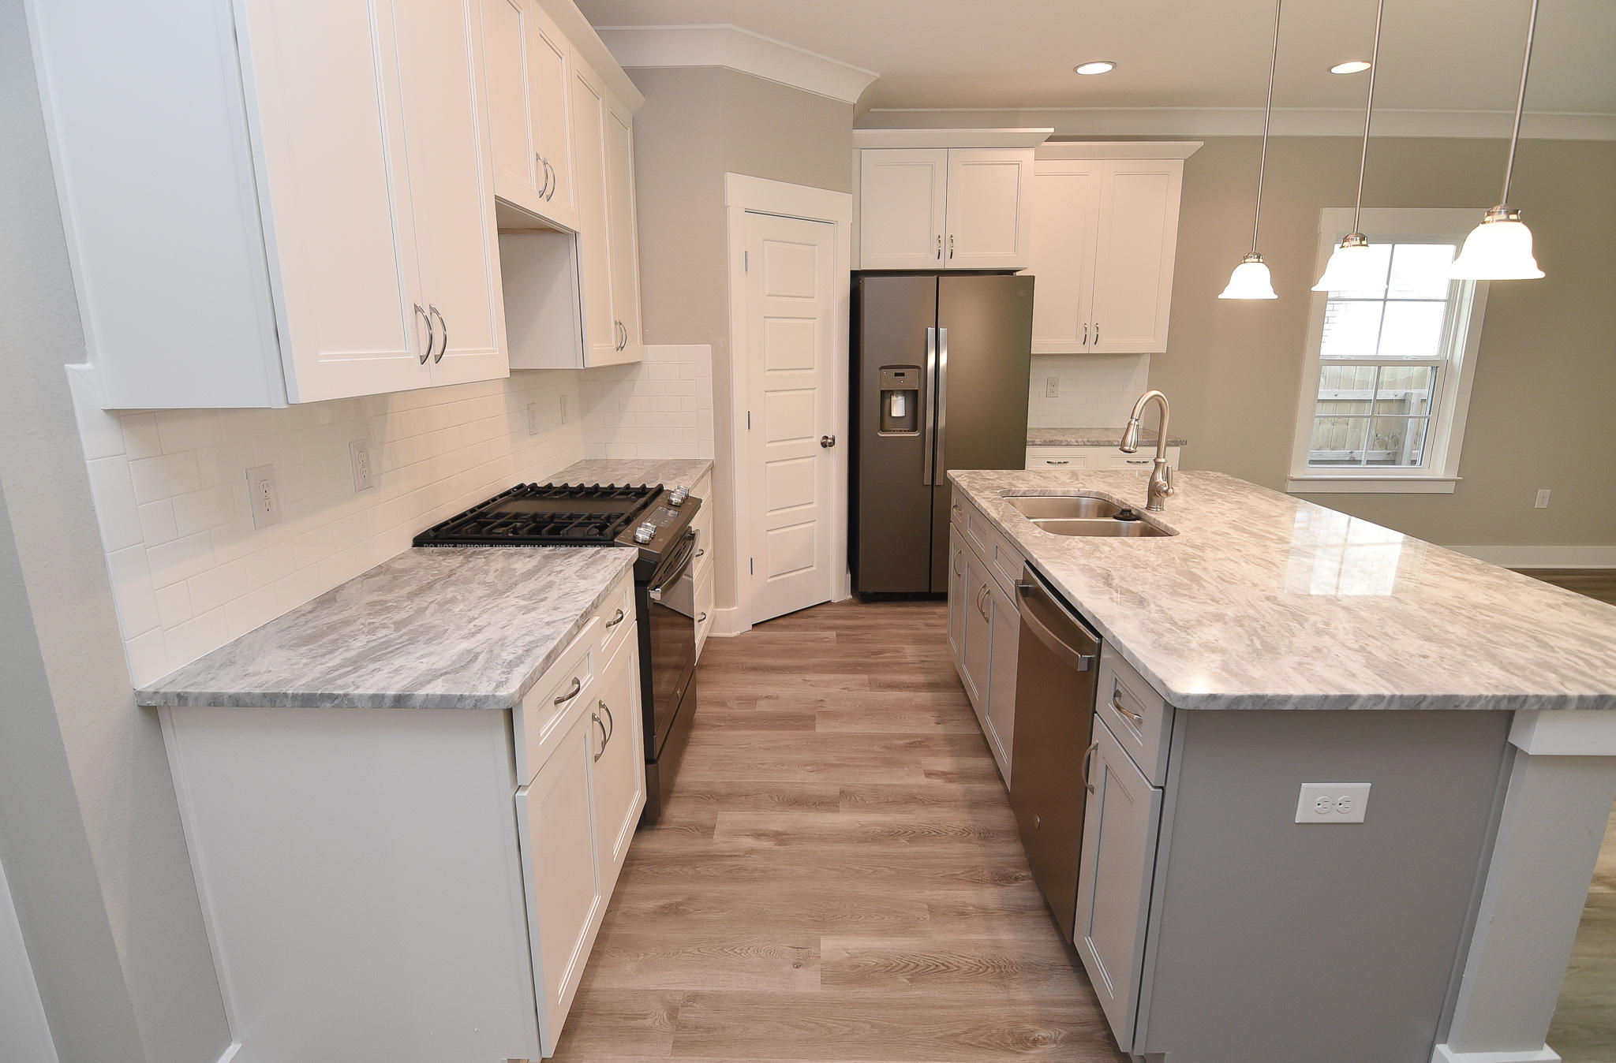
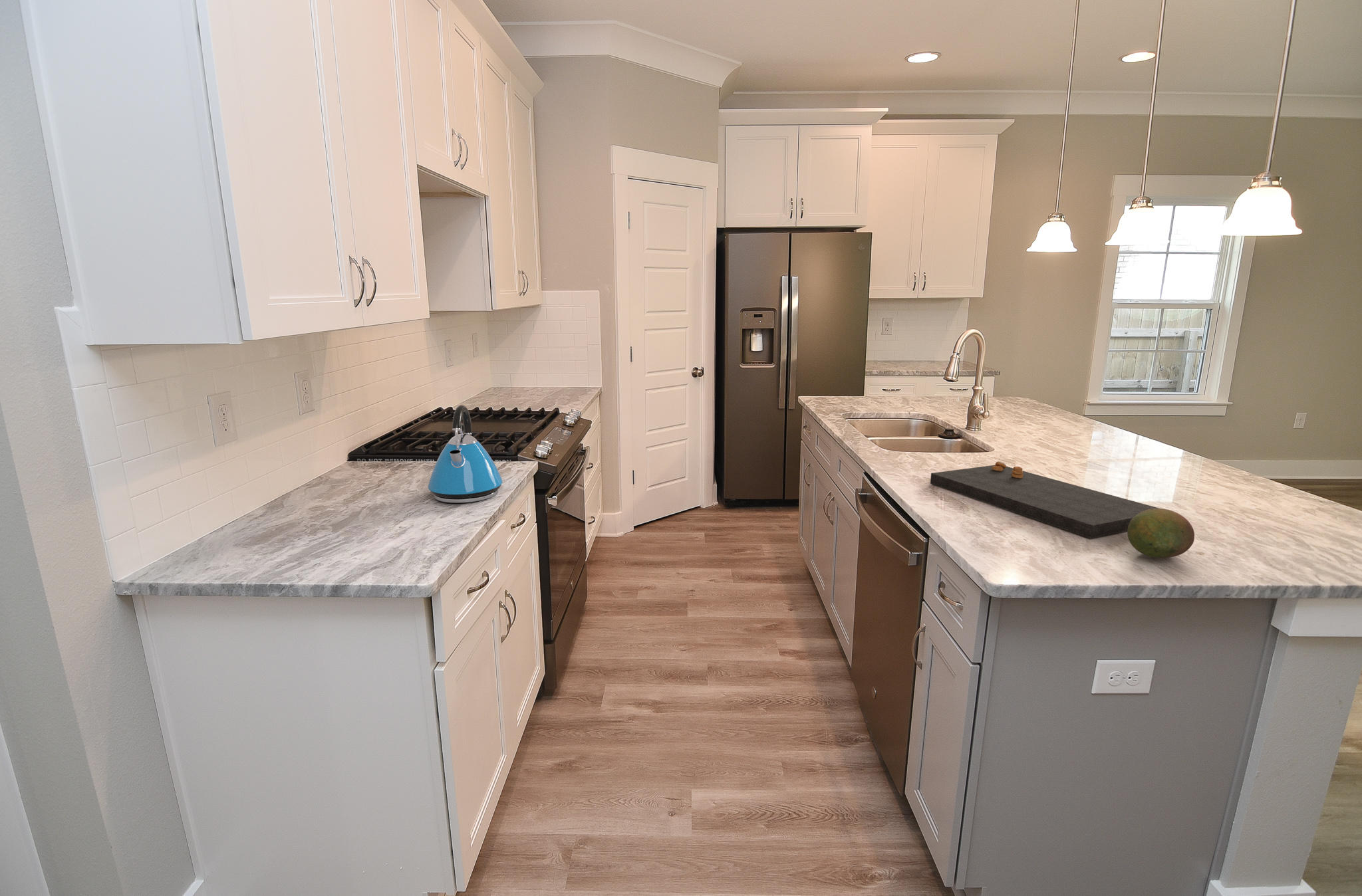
+ cutting board [930,461,1160,539]
+ kettle [427,404,503,504]
+ fruit [1127,508,1195,558]
